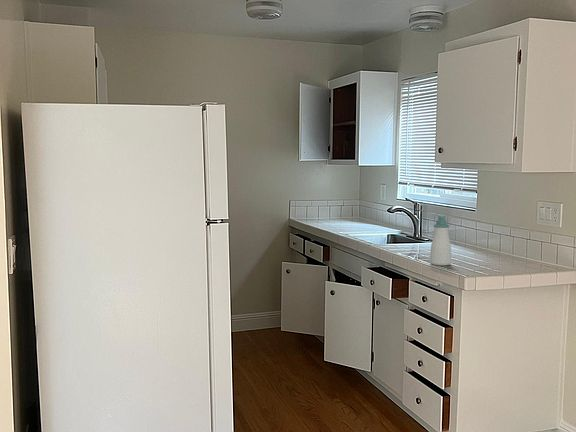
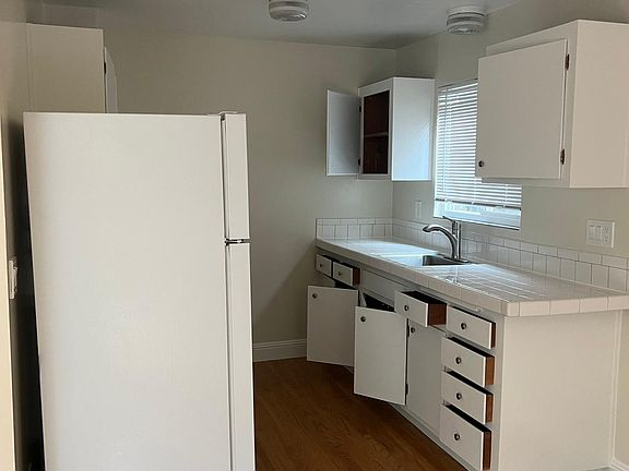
- soap bottle [429,214,452,267]
